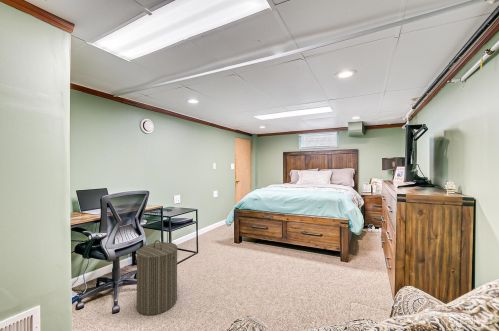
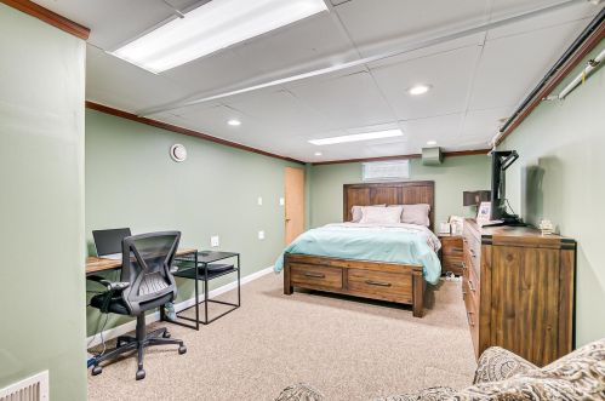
- laundry hamper [136,239,178,316]
